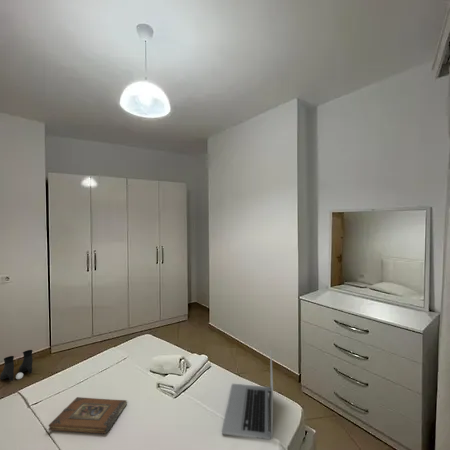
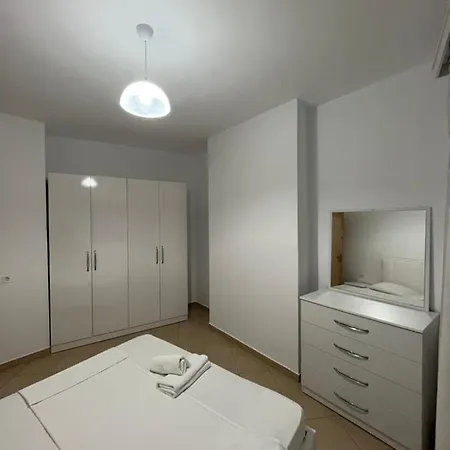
- book [47,396,128,435]
- boots [0,349,34,382]
- laptop [221,350,274,441]
